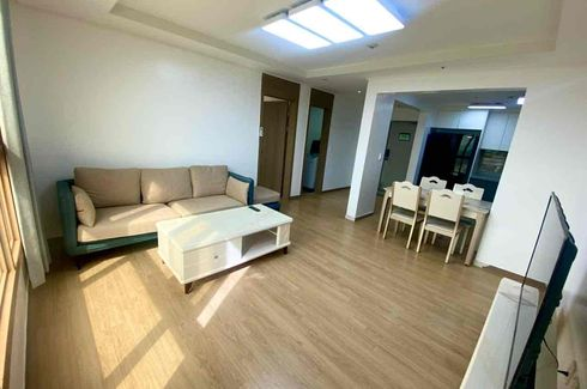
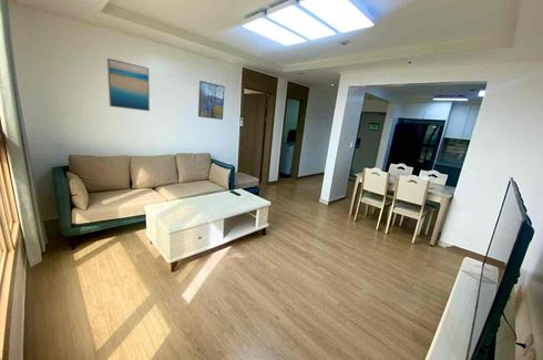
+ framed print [197,80,225,121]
+ wall art [106,58,151,112]
